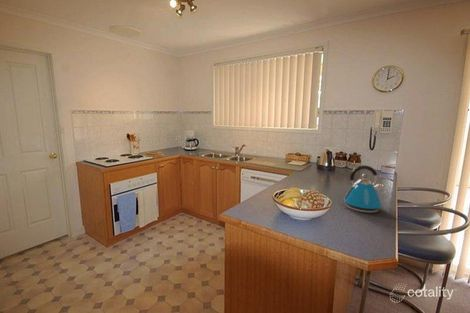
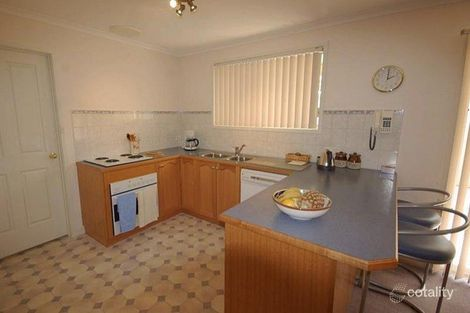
- kettle [340,164,385,214]
